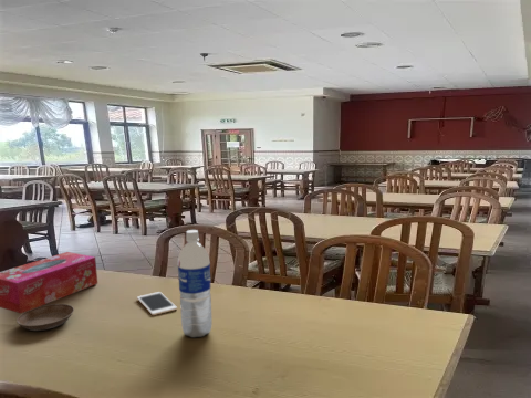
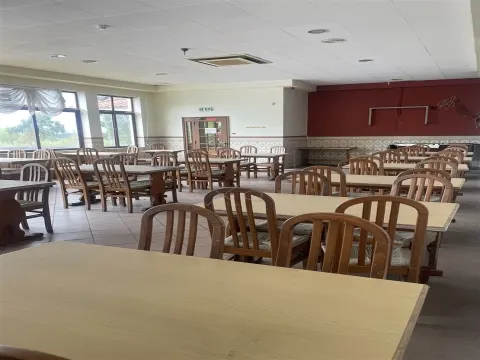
- saucer [15,303,75,332]
- tissue box [0,251,98,314]
- cell phone [136,291,178,316]
- water bottle [177,229,212,338]
